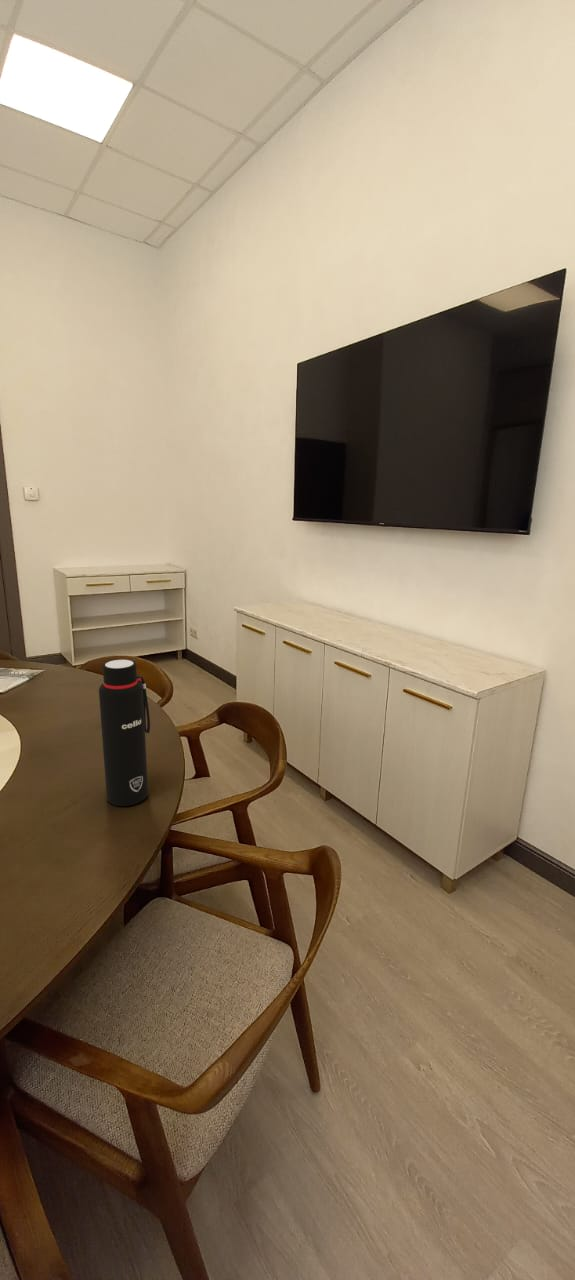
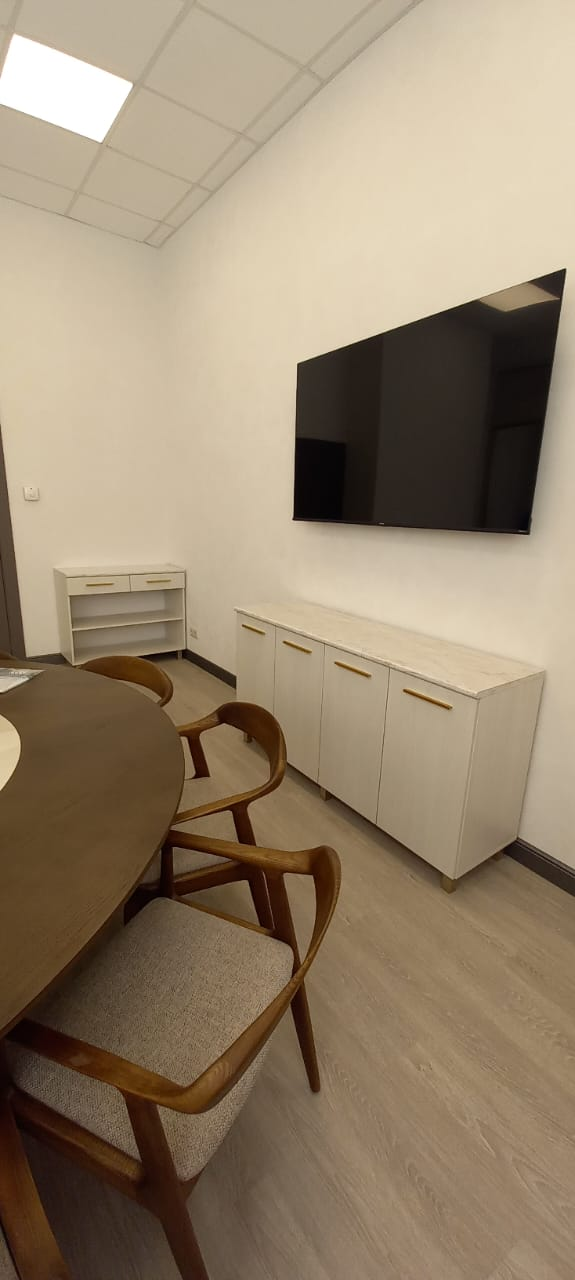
- water bottle [98,658,151,807]
